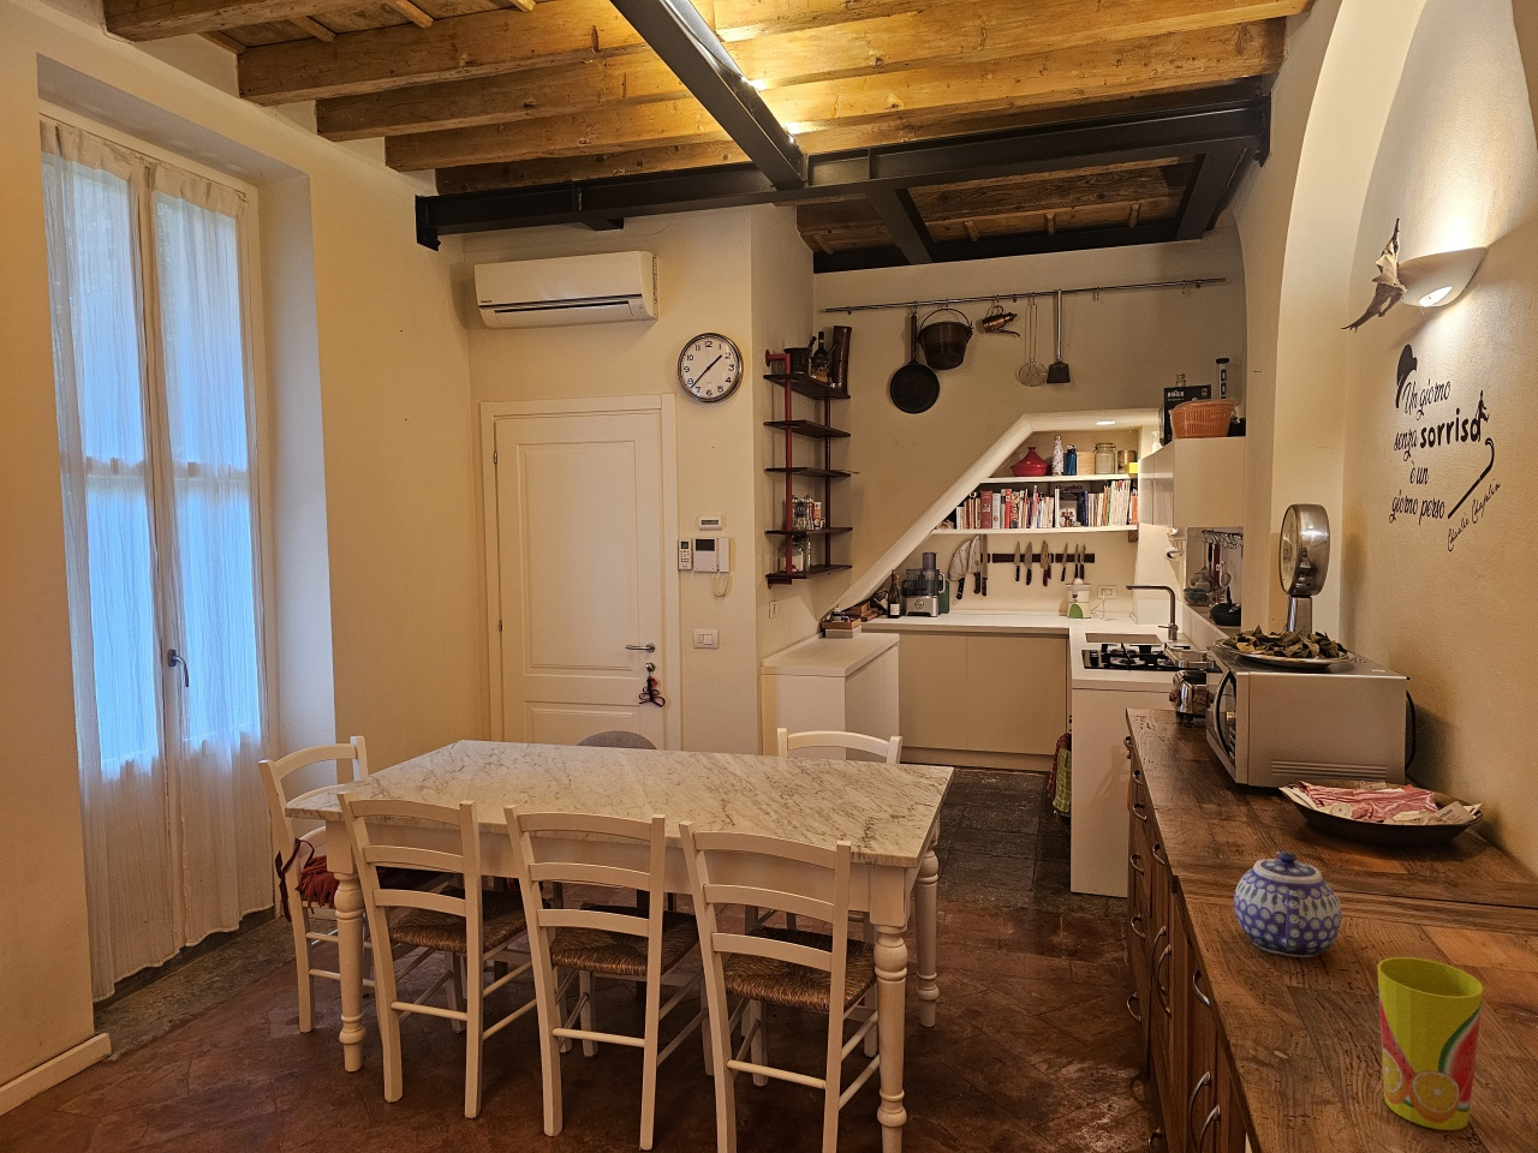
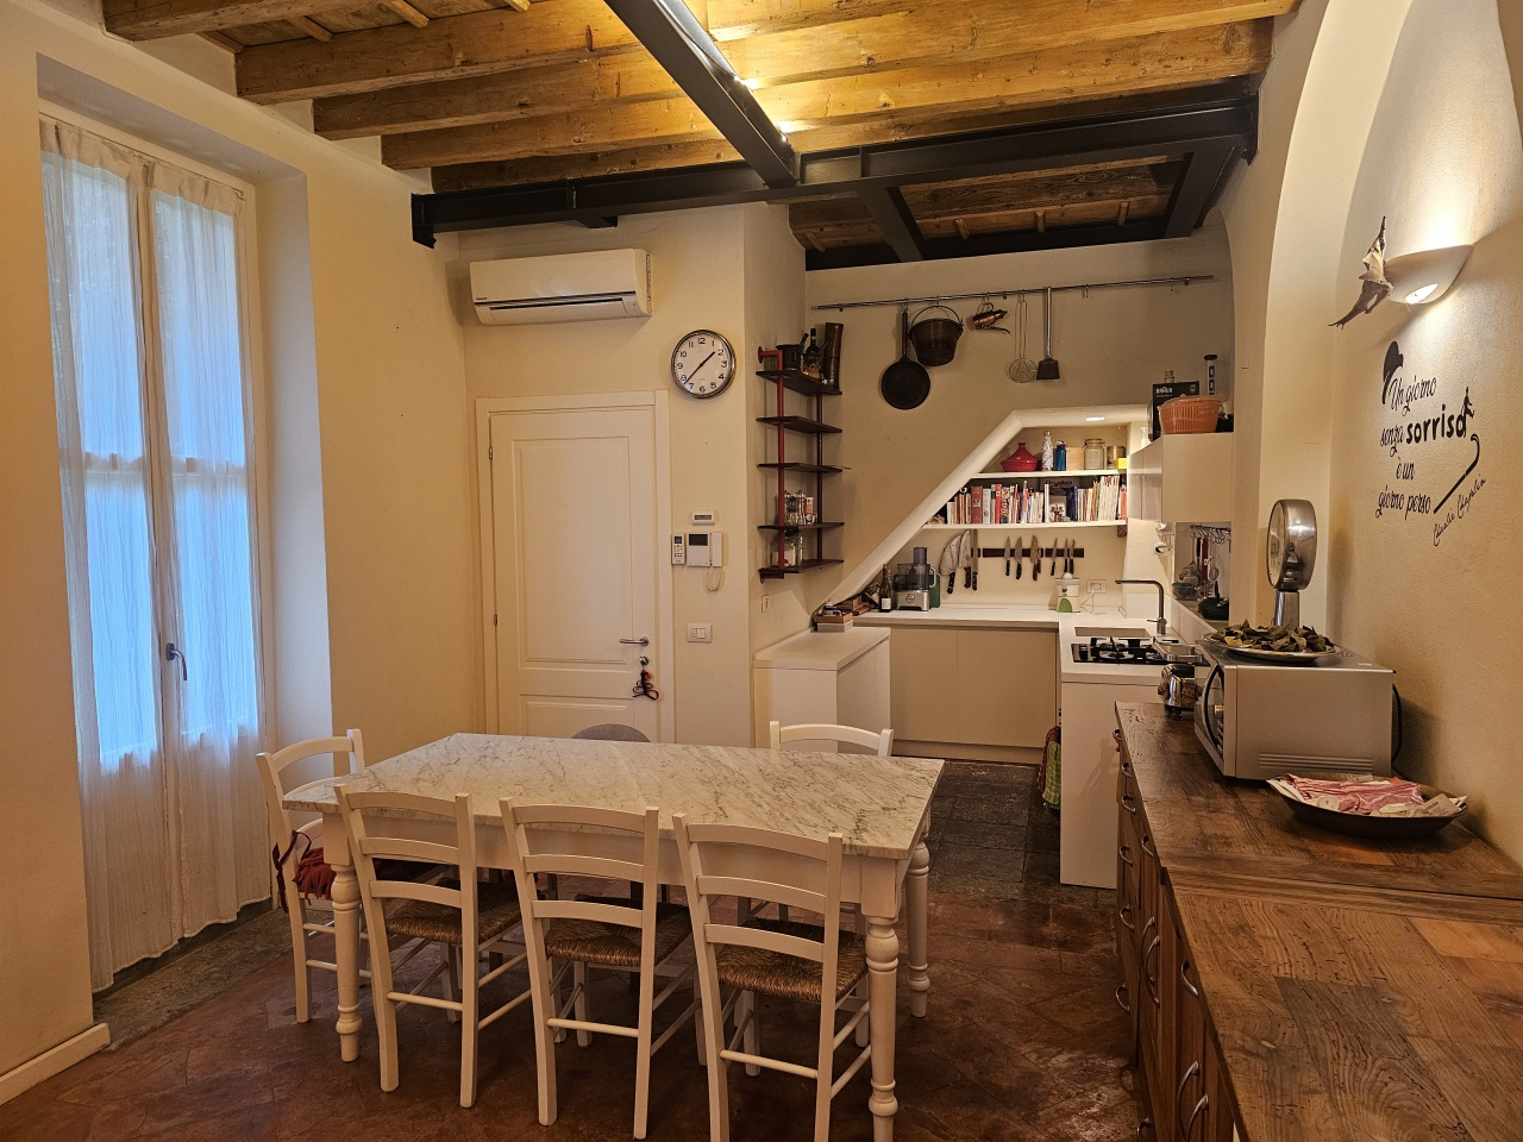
- teapot [1233,850,1343,958]
- cup [1376,956,1485,1131]
